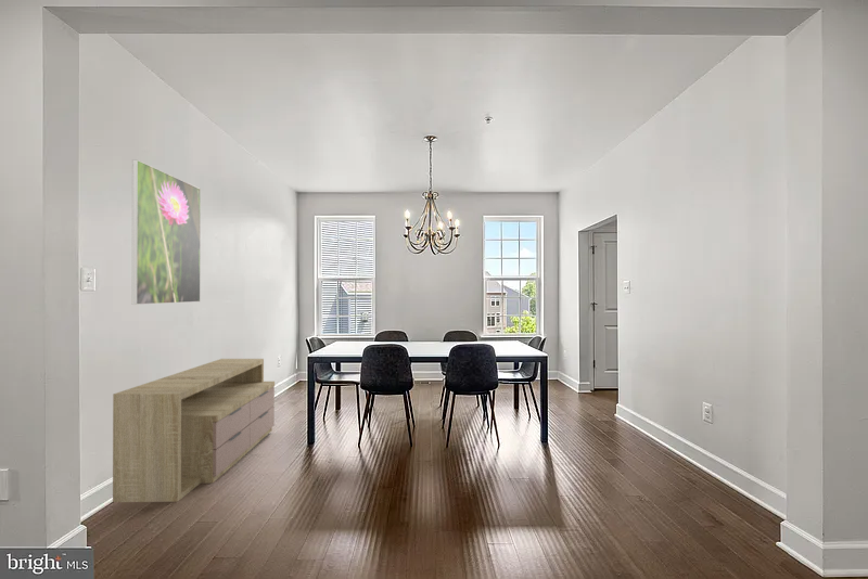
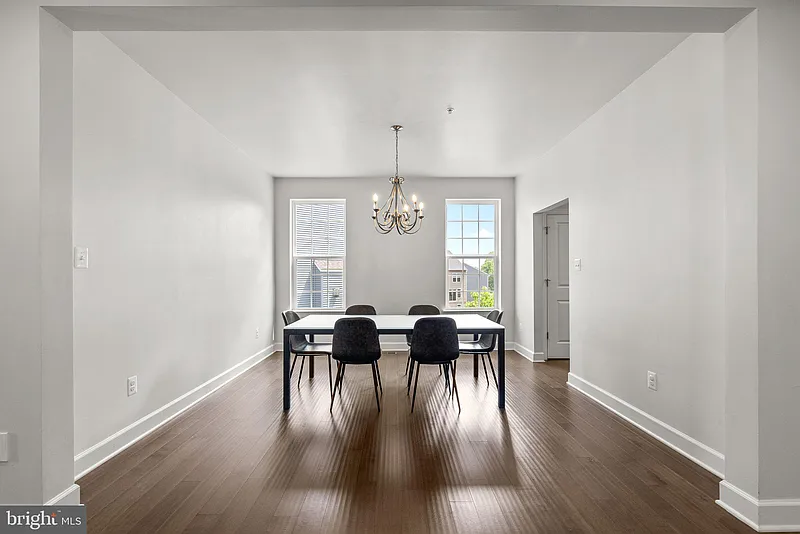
- sideboard [112,358,276,503]
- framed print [130,158,202,306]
